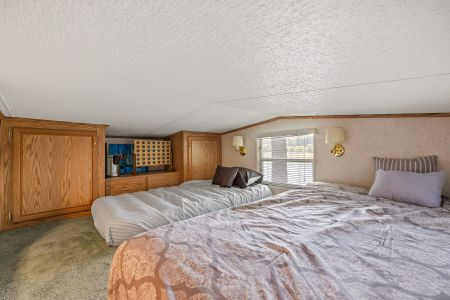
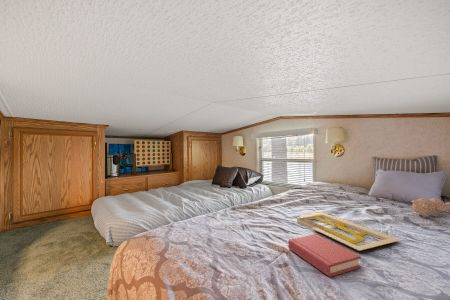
+ hardback book [287,233,362,278]
+ serving tray [296,211,401,251]
+ teddy bear [411,197,450,218]
